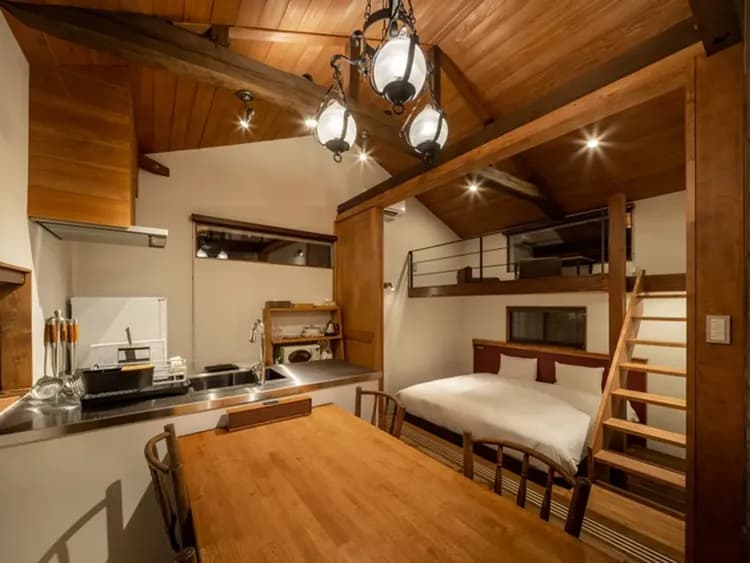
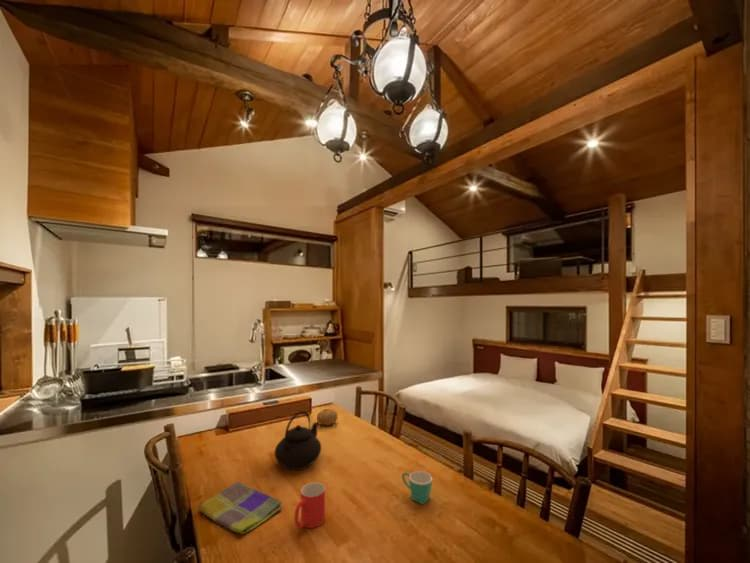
+ teapot [274,410,322,471]
+ dish towel [198,480,283,535]
+ mug [293,481,326,529]
+ fruit [316,408,339,426]
+ mug [401,470,434,505]
